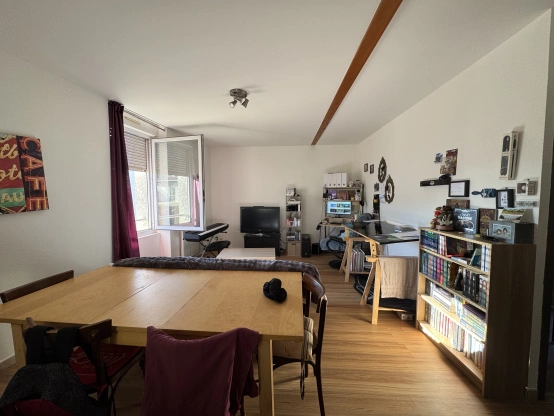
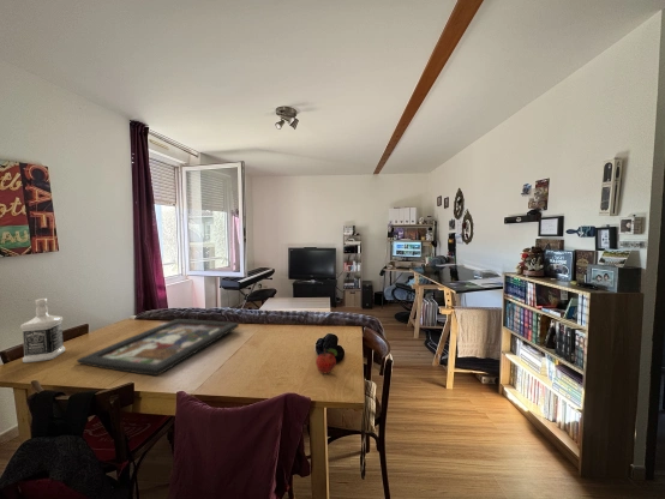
+ board game [76,318,240,377]
+ fruit [314,348,339,374]
+ bottle [19,297,66,363]
